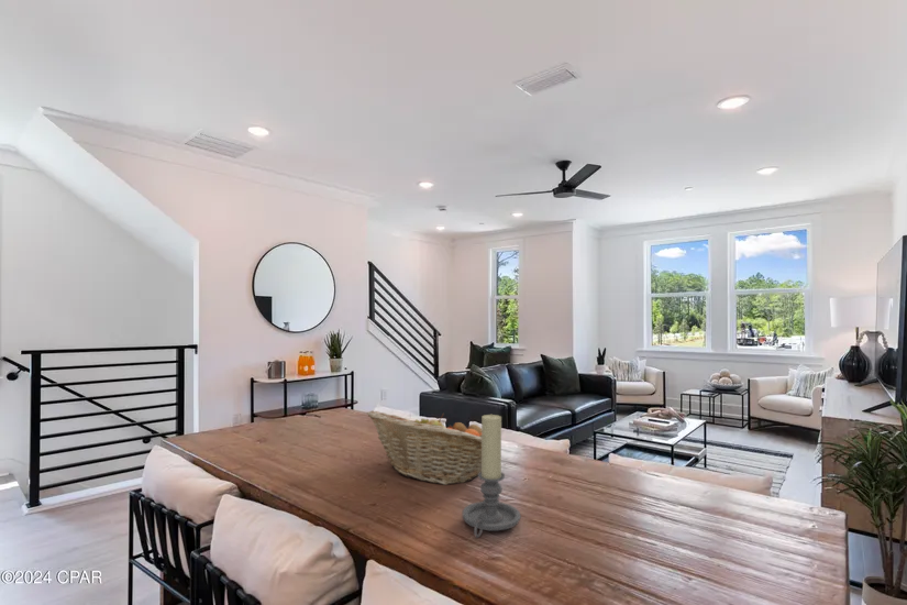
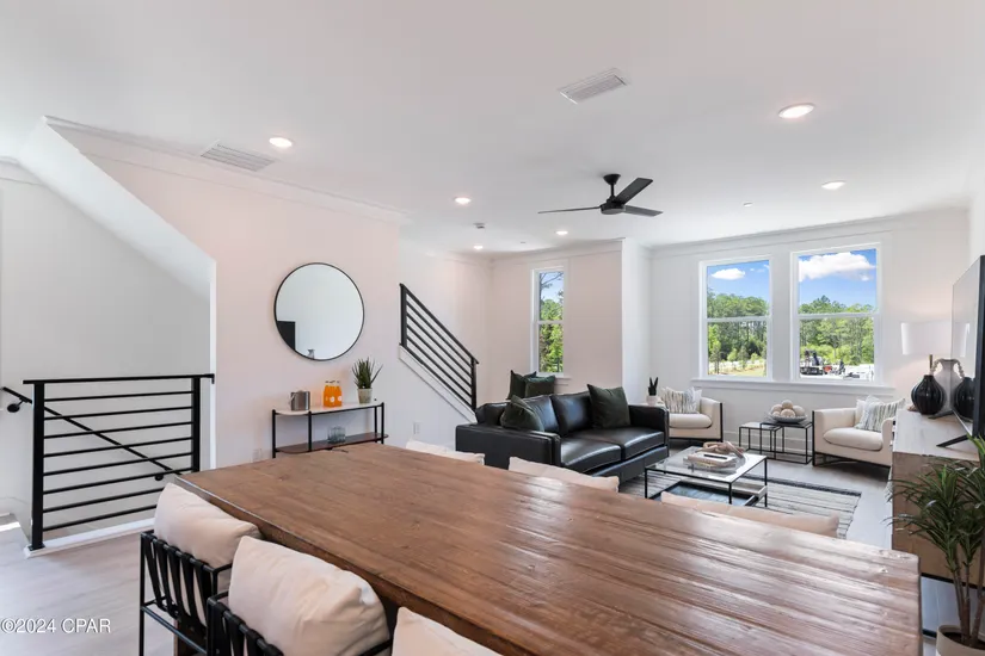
- fruit basket [365,409,482,486]
- candle holder [462,414,522,539]
